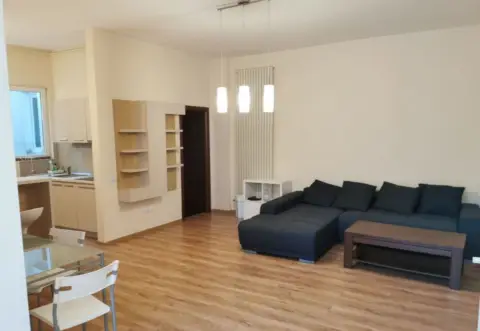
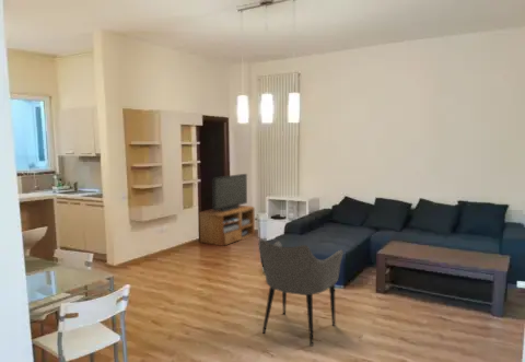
+ tv stand [198,173,256,247]
+ armchair [258,238,345,348]
